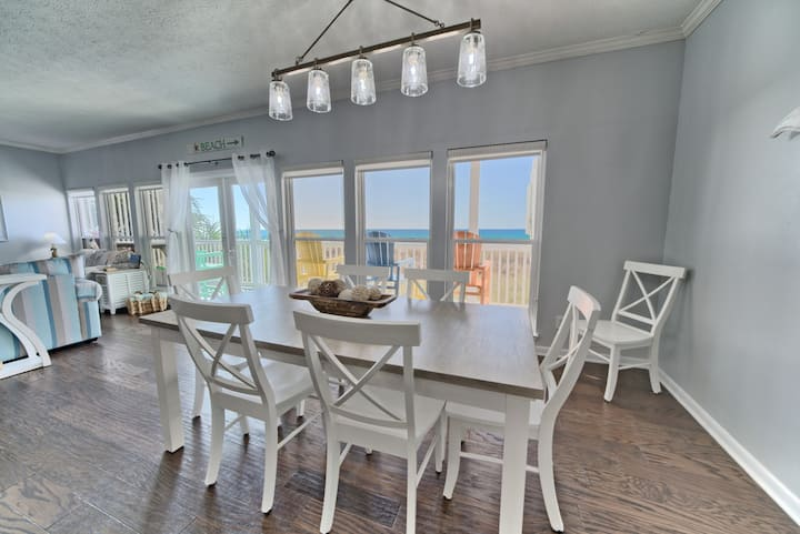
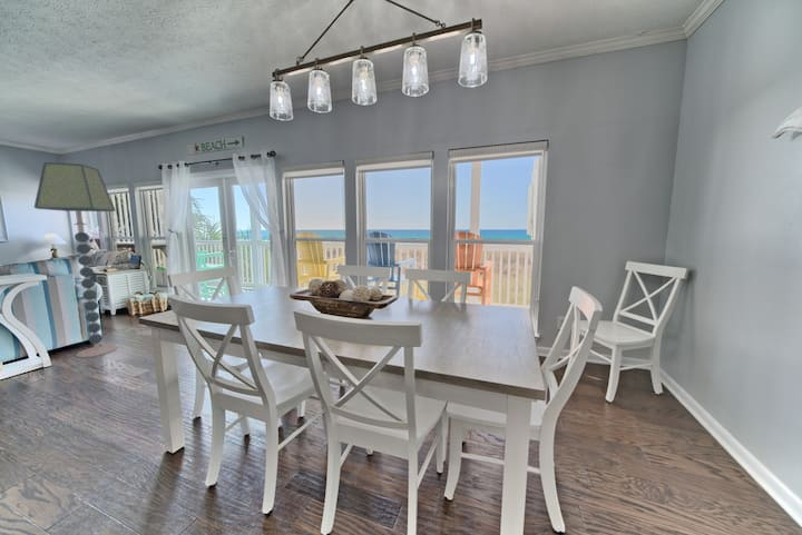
+ floor lamp [33,161,118,359]
